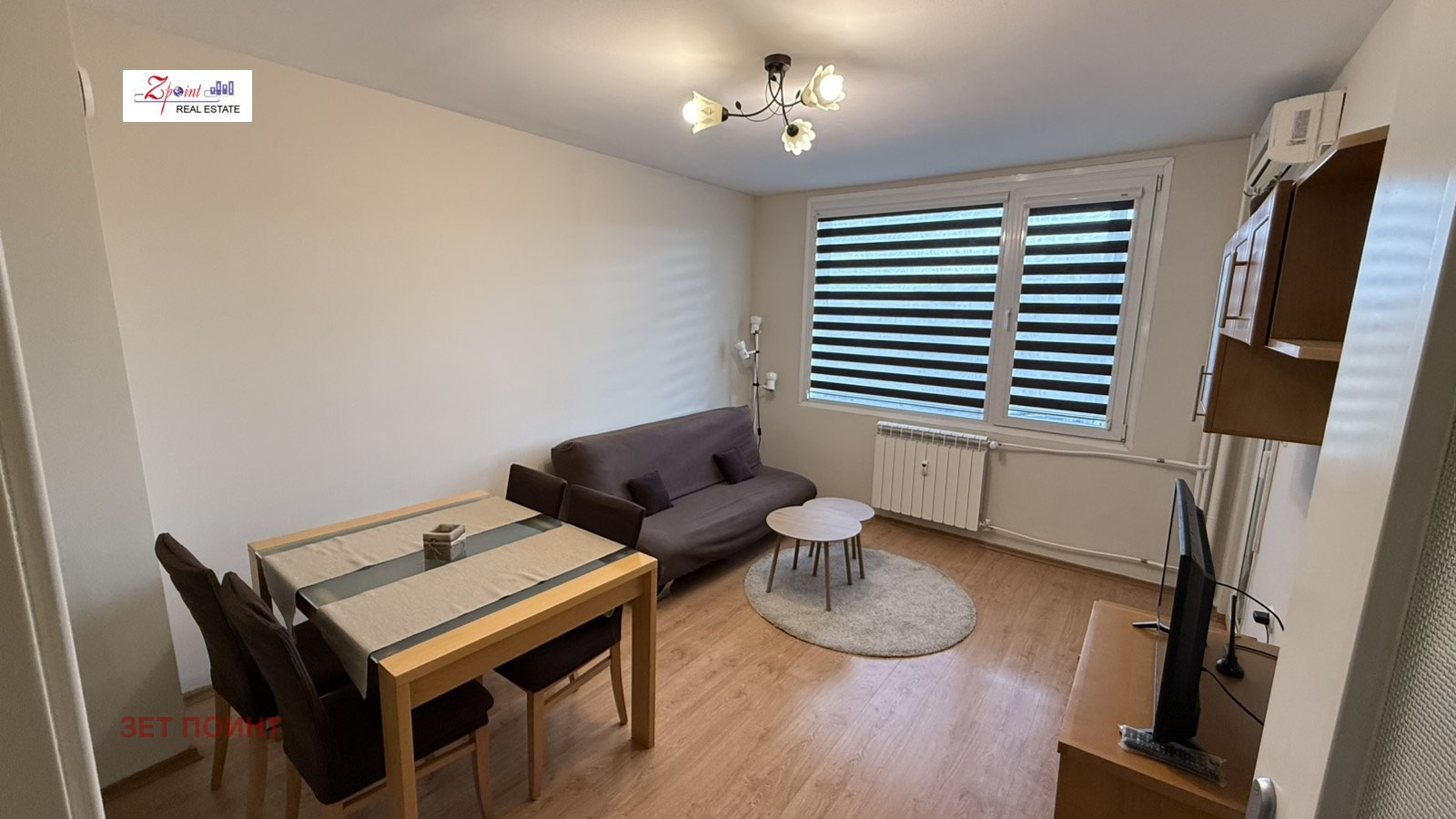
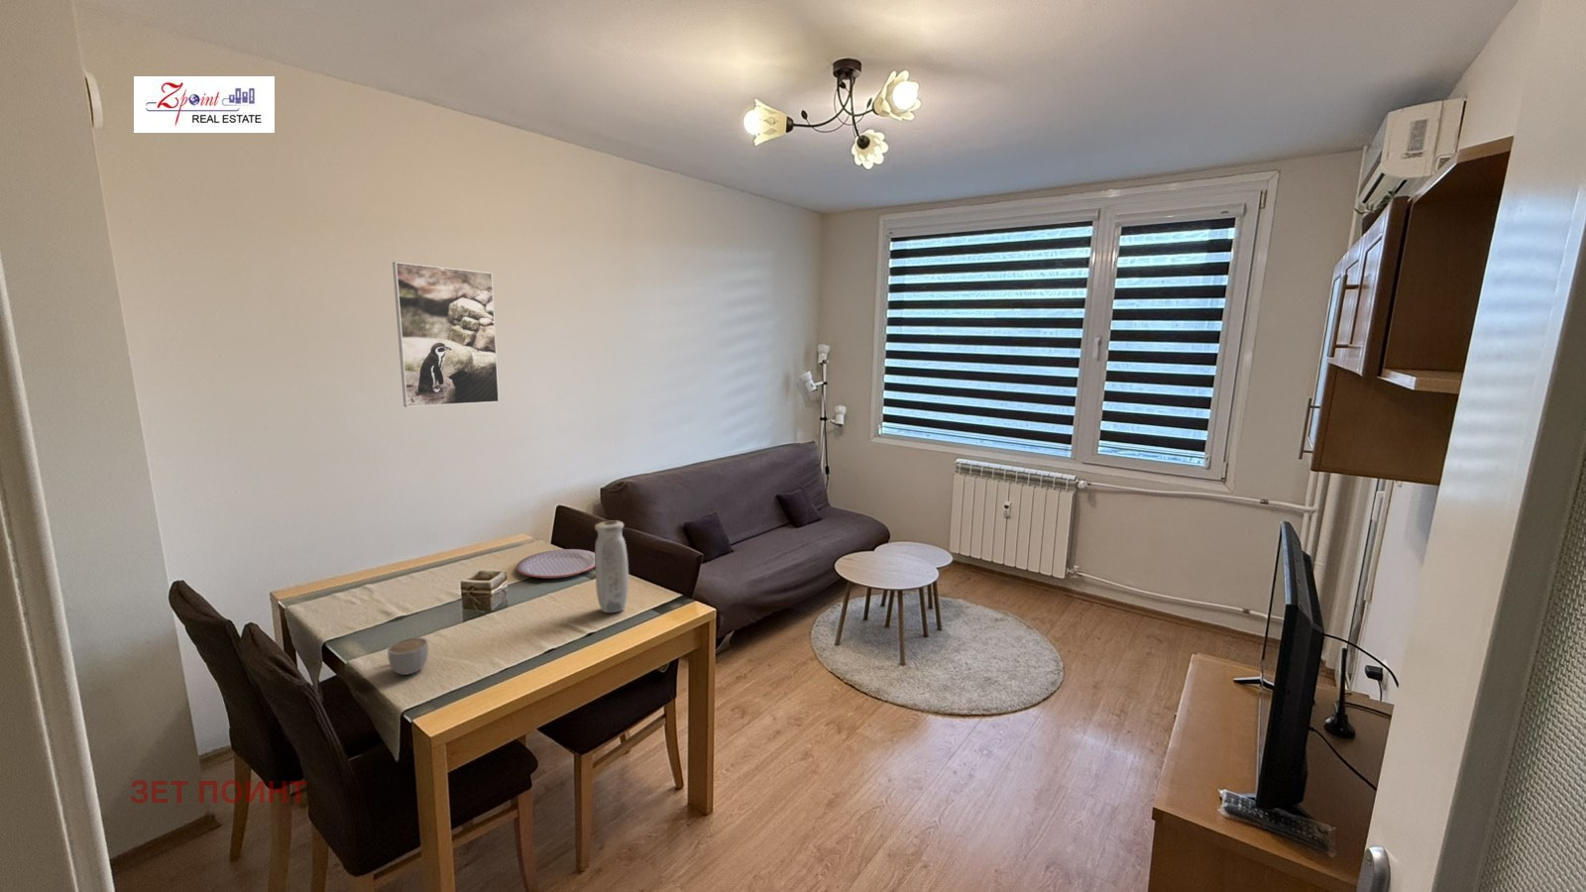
+ mug [387,636,429,676]
+ vase [594,520,630,613]
+ plate [515,548,595,578]
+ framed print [391,260,500,408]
